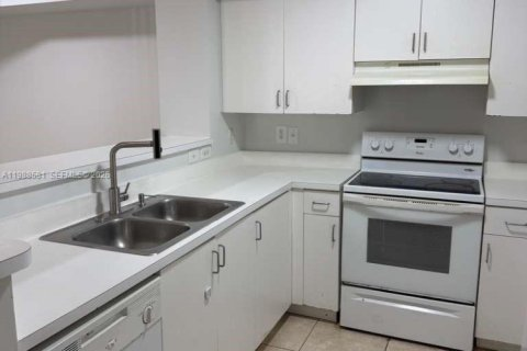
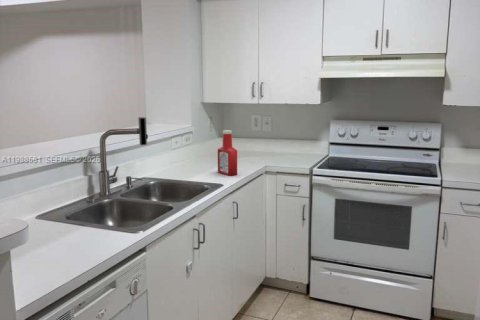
+ soap bottle [217,129,238,176]
